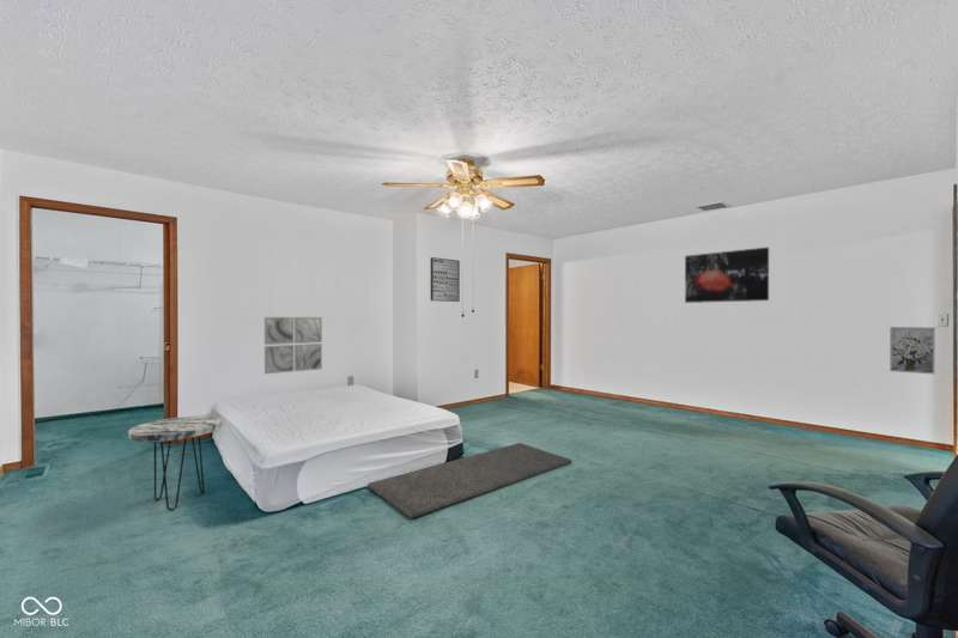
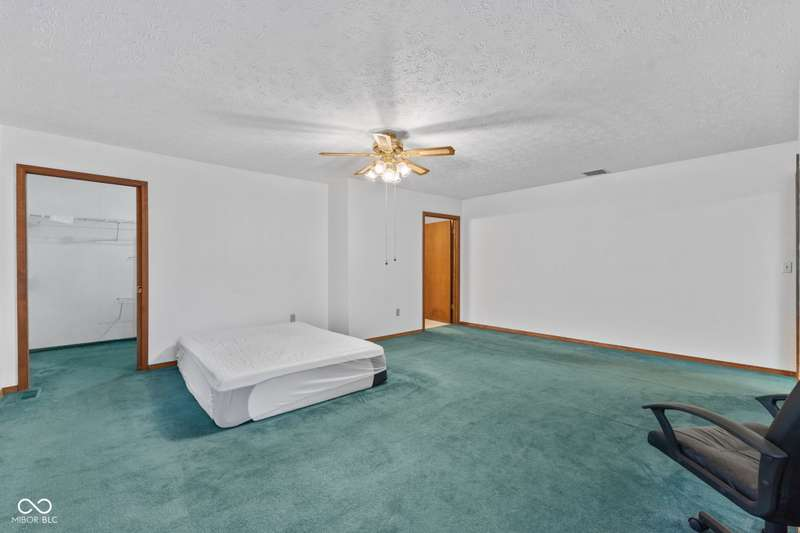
- wall art [263,316,323,375]
- wall art [684,247,770,304]
- side table [127,415,223,511]
- wall art [430,256,461,303]
- wall art [889,326,936,376]
- rug [366,442,572,519]
